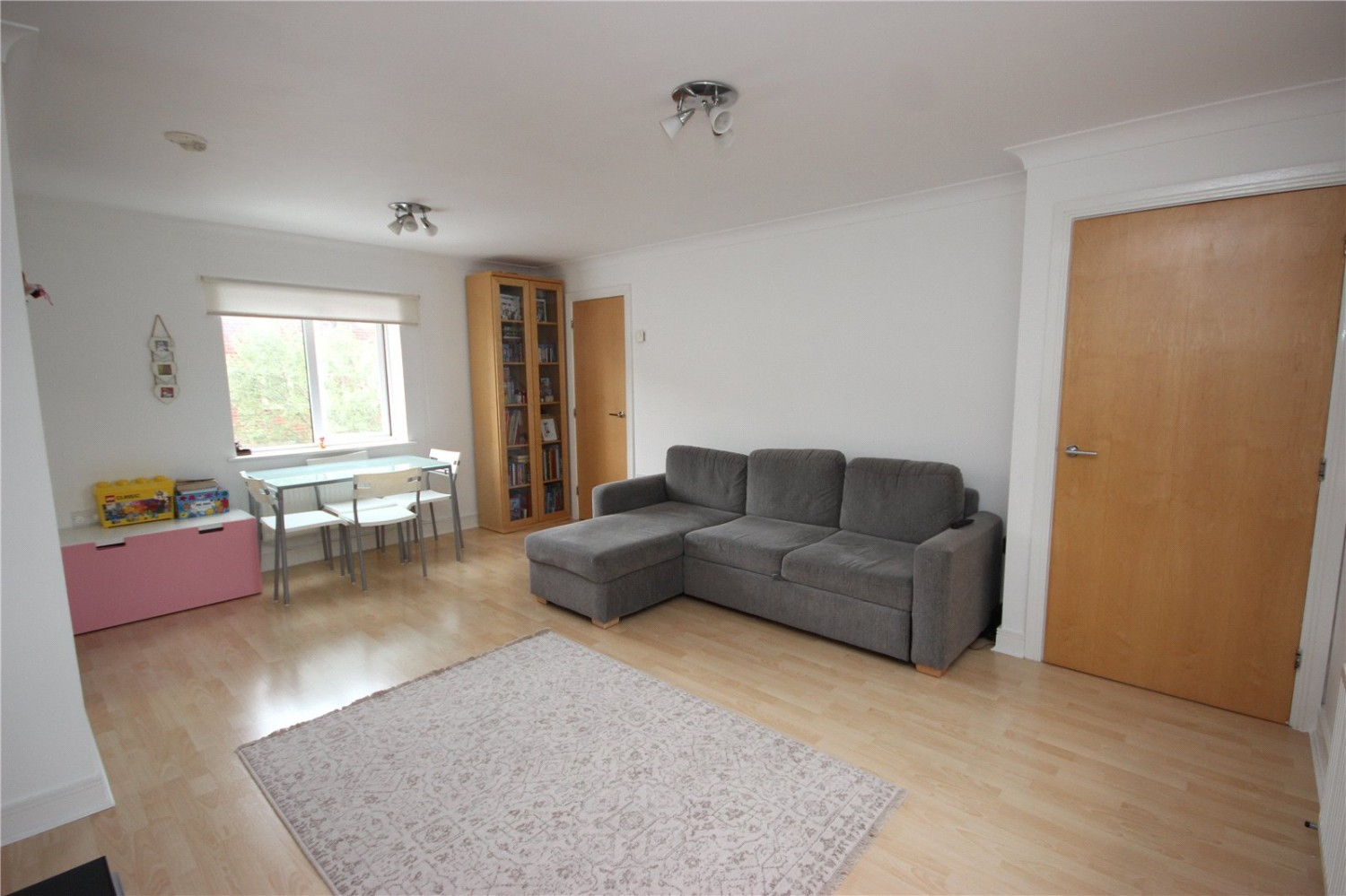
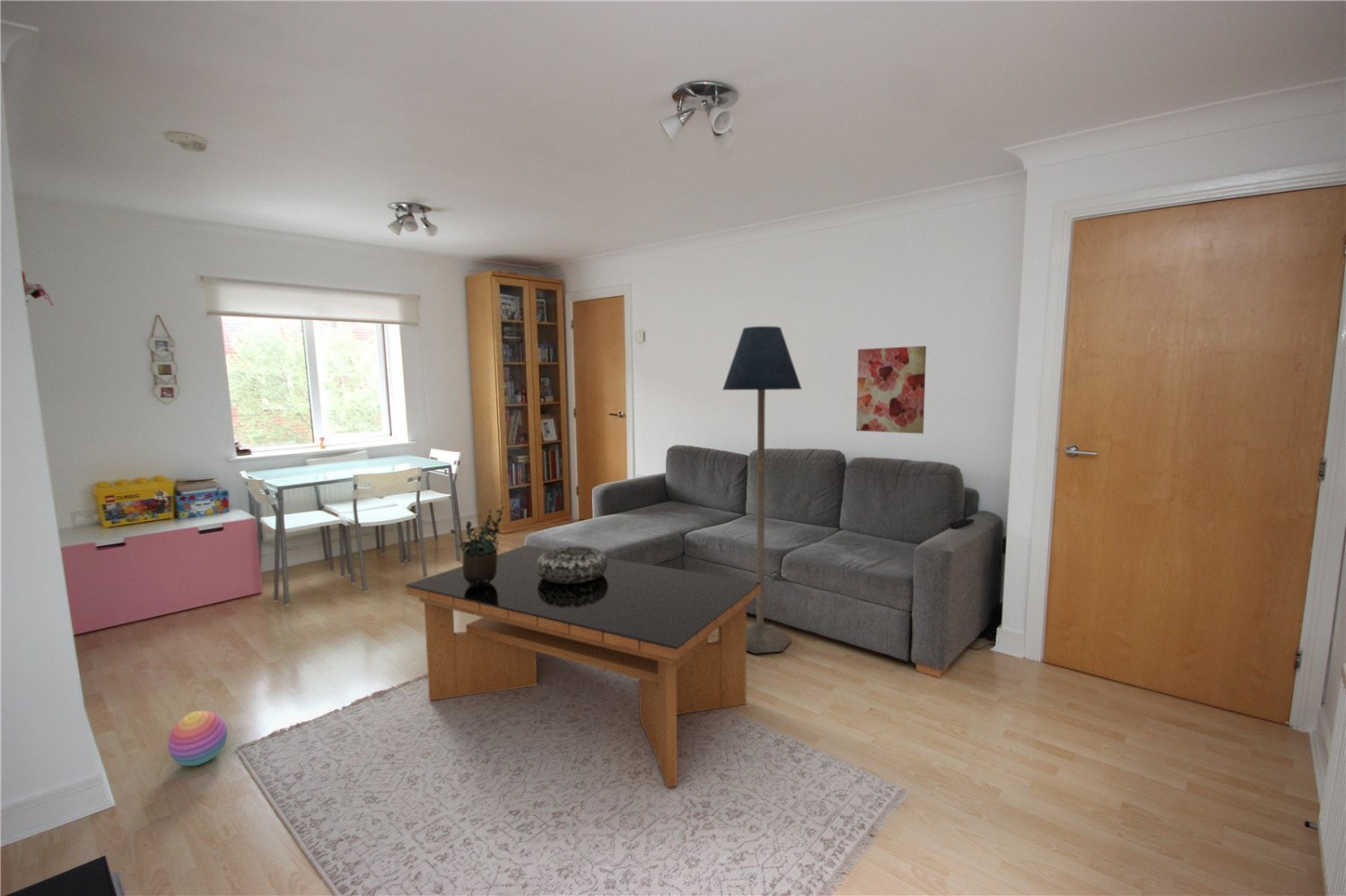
+ decorative bowl [537,545,607,584]
+ stacking toy [167,710,229,767]
+ wall art [855,345,927,435]
+ coffee table [405,544,761,787]
+ potted plant [450,497,505,586]
+ floor lamp [721,326,802,655]
